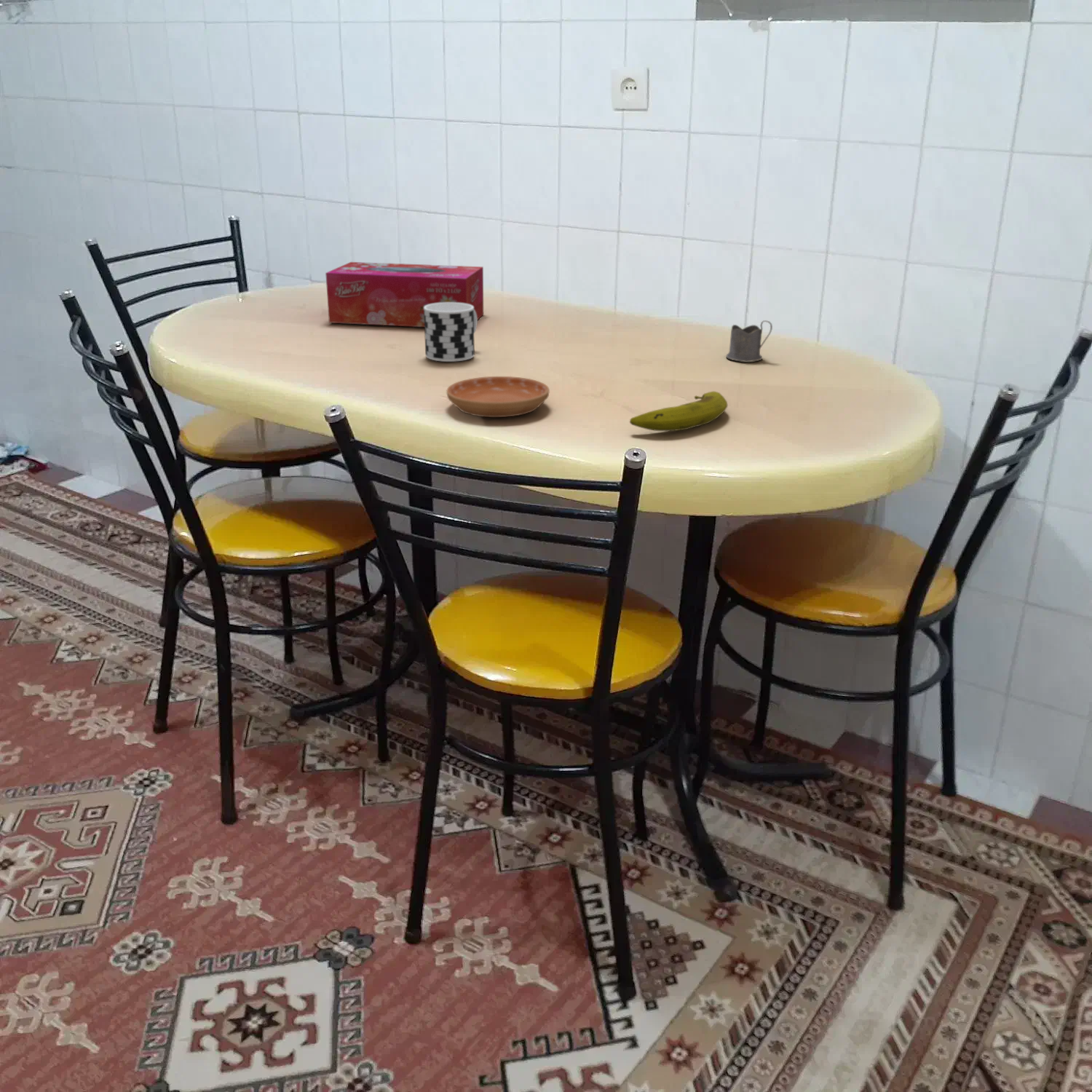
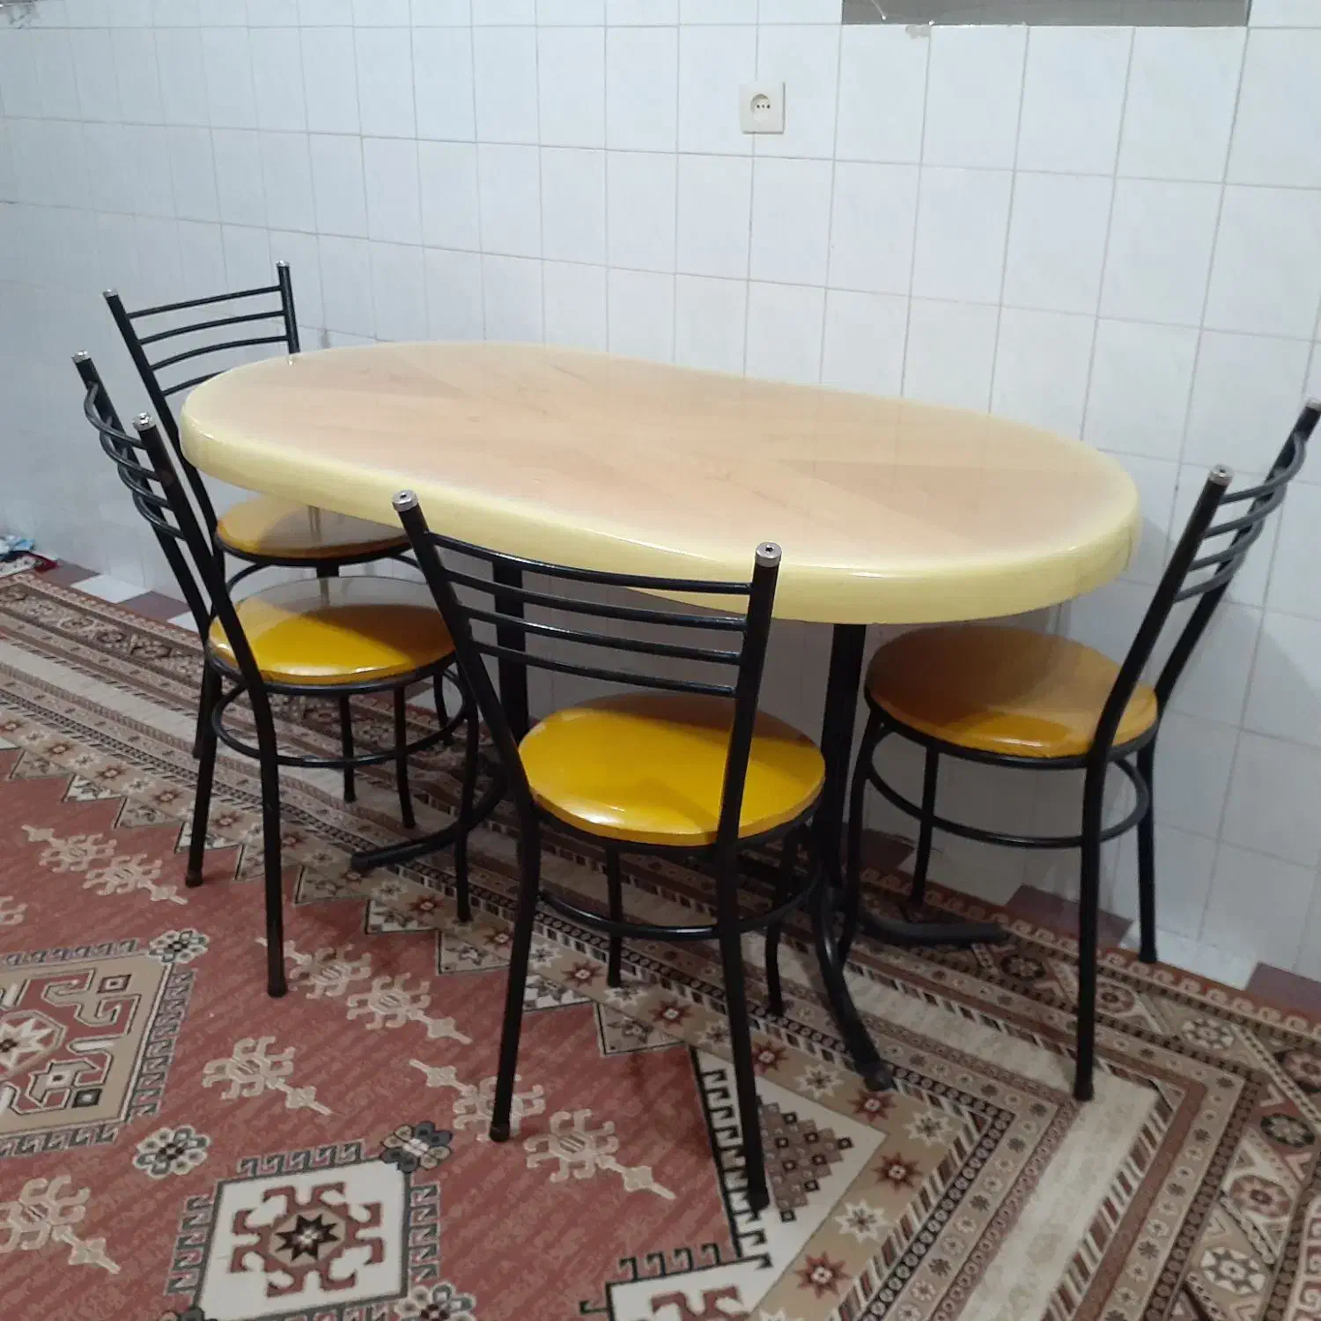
- cup [424,302,478,363]
- tea glass holder [725,320,773,363]
- fruit [629,390,728,432]
- tissue box [325,261,484,328]
- saucer [446,376,550,418]
